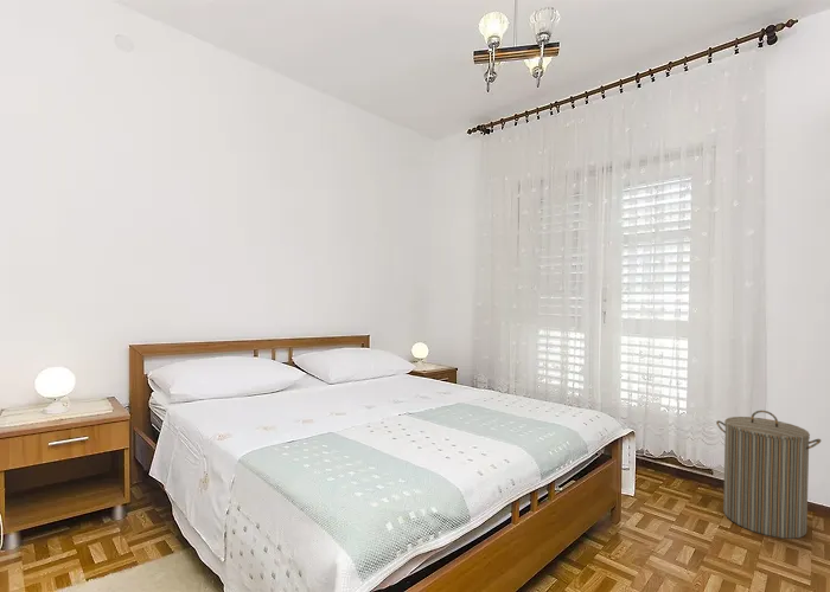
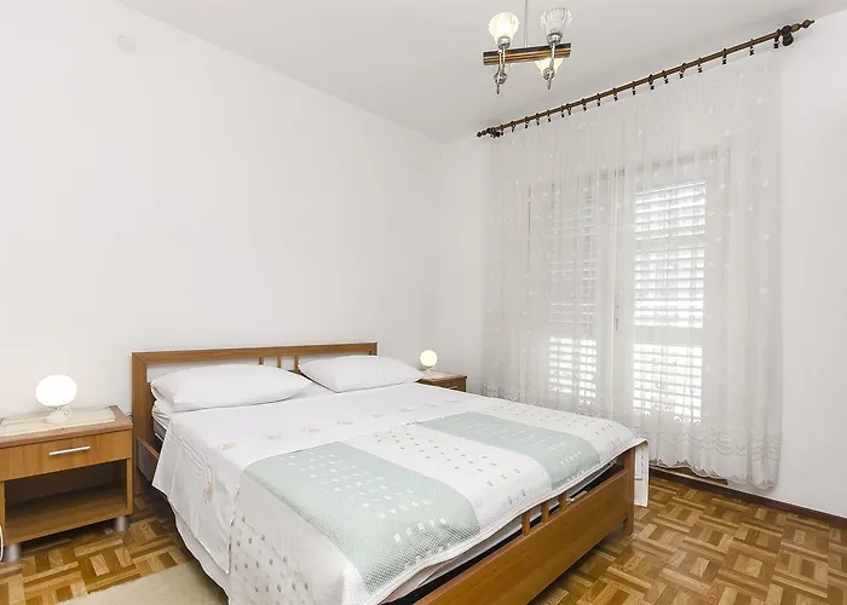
- laundry hamper [715,410,823,540]
